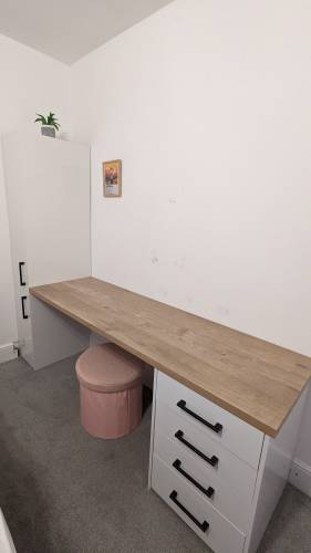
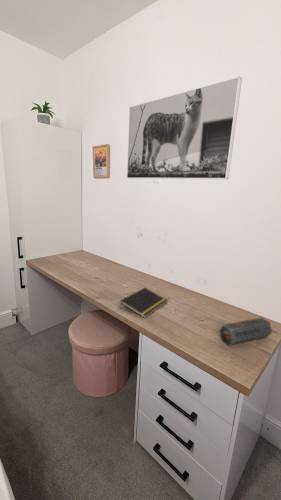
+ speaker [219,317,273,347]
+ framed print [126,75,243,180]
+ notepad [119,287,169,319]
